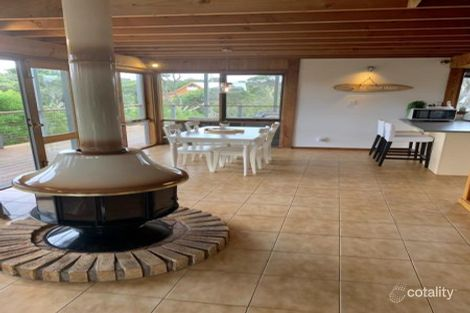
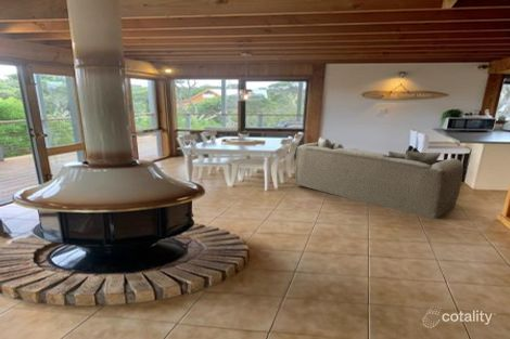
+ sofa [294,136,464,220]
